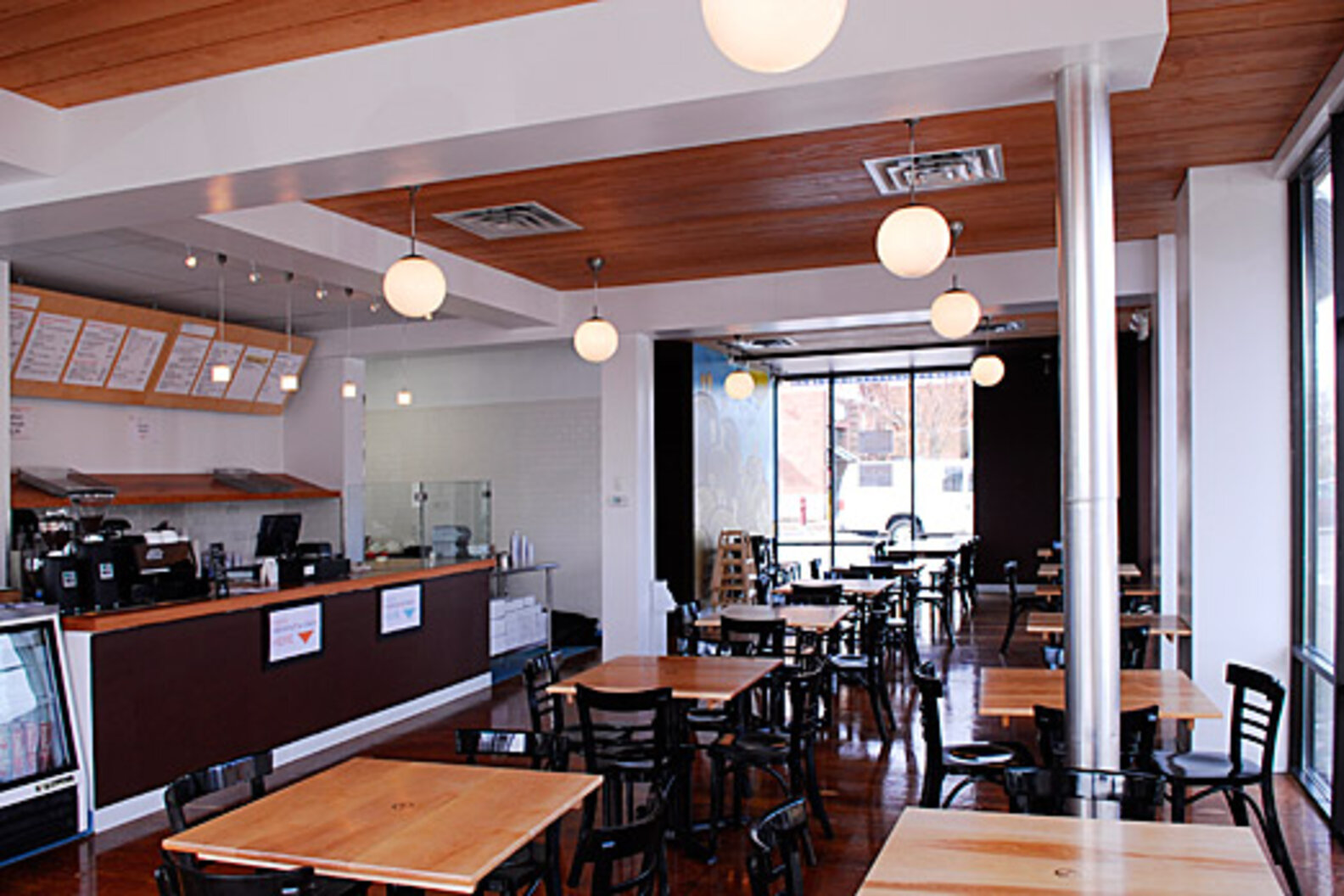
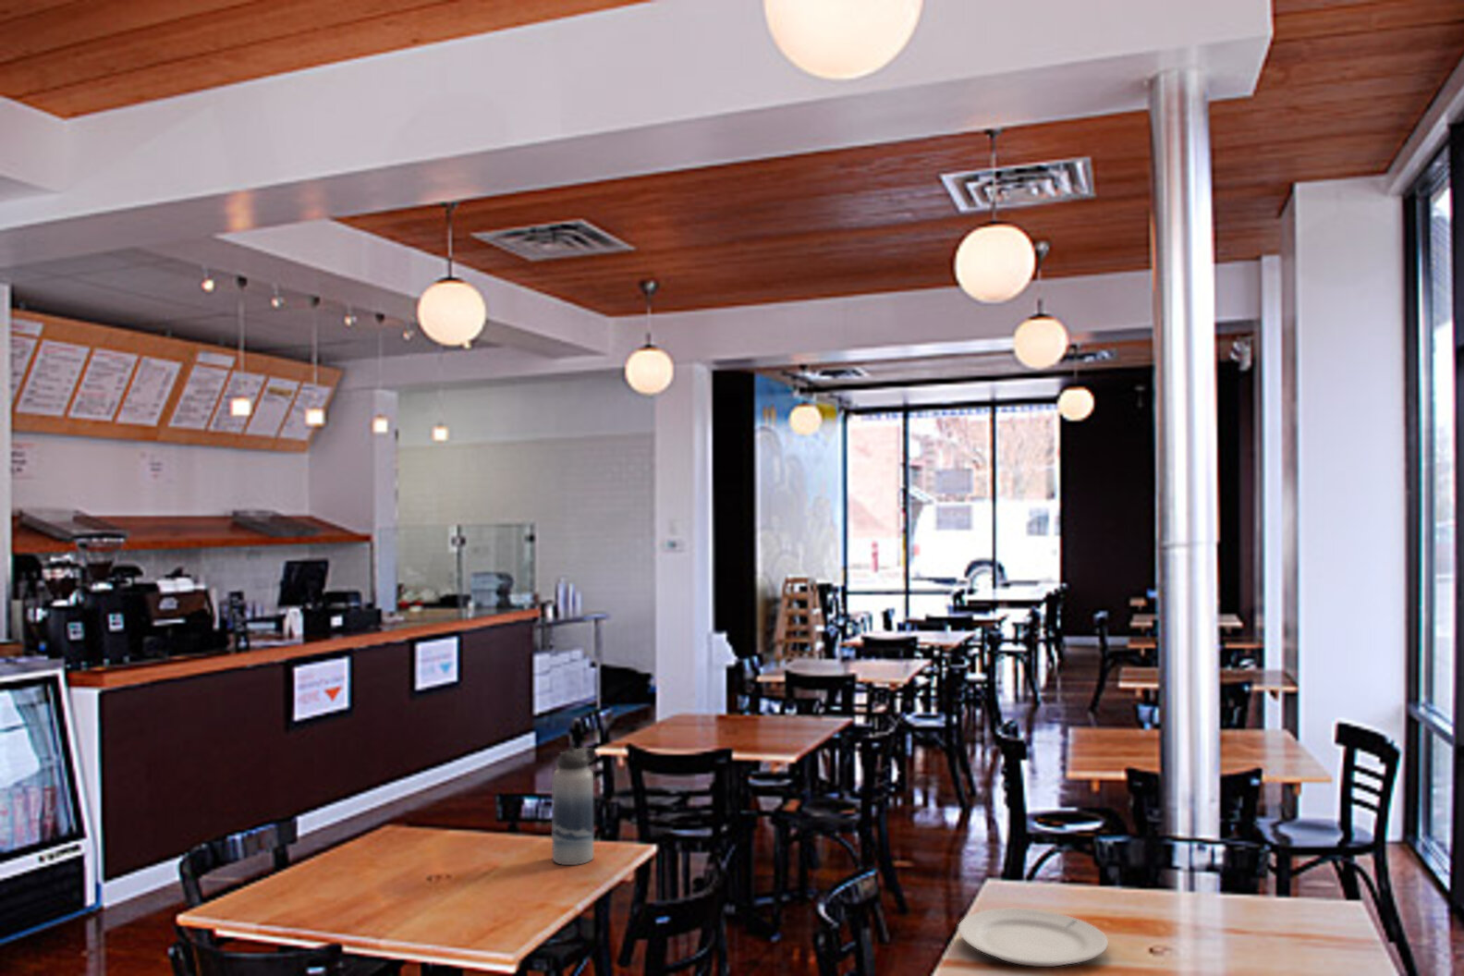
+ chinaware [957,907,1109,967]
+ water bottle [551,746,596,866]
